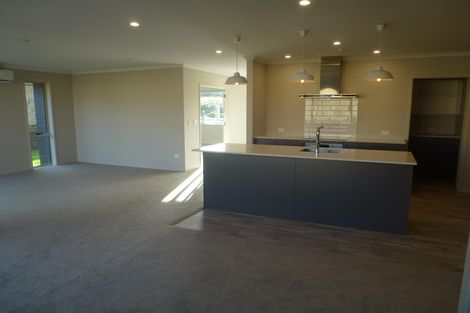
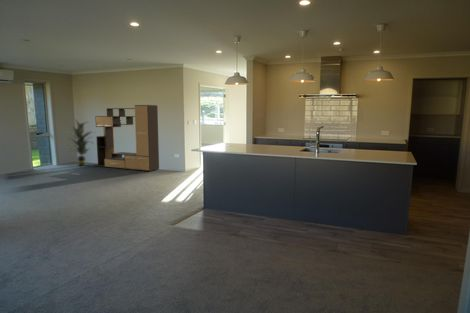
+ indoor plant [66,118,97,167]
+ media console [94,104,160,172]
